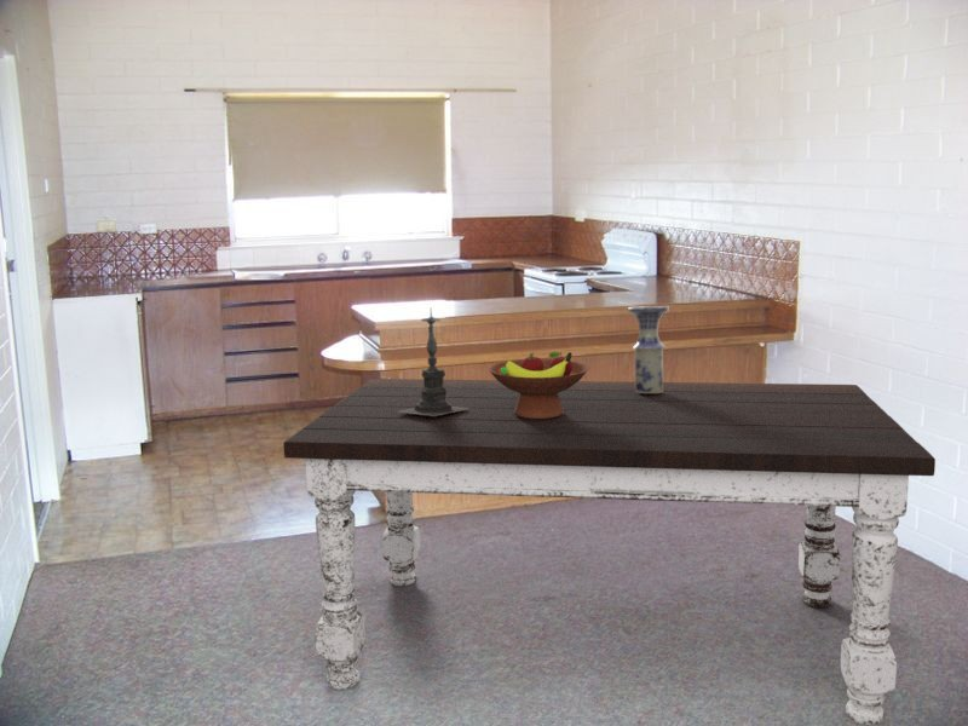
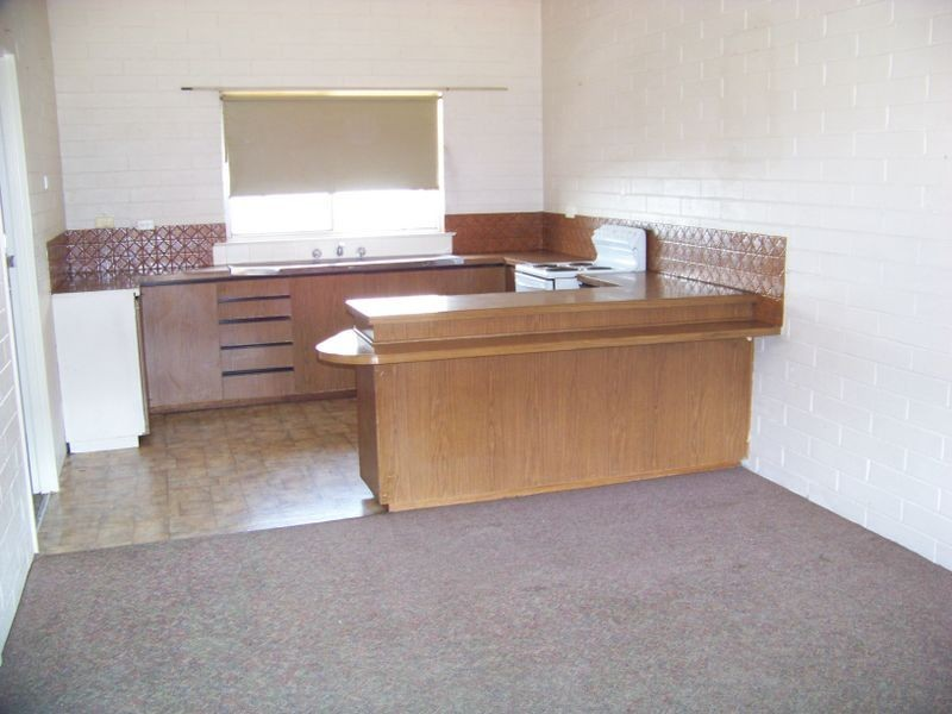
- fruit bowl [488,351,590,420]
- candle holder [399,309,468,416]
- vase [627,305,670,393]
- dining table [282,378,937,726]
